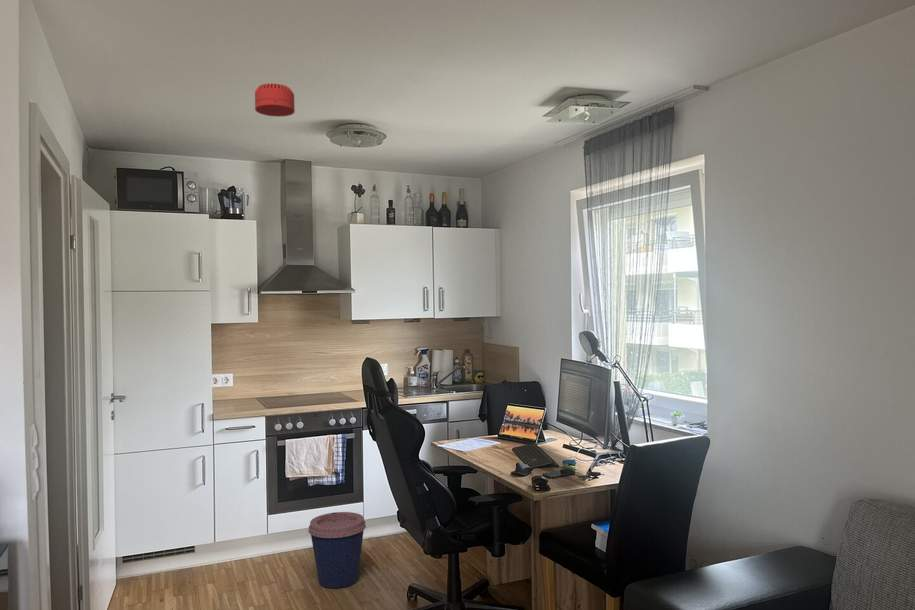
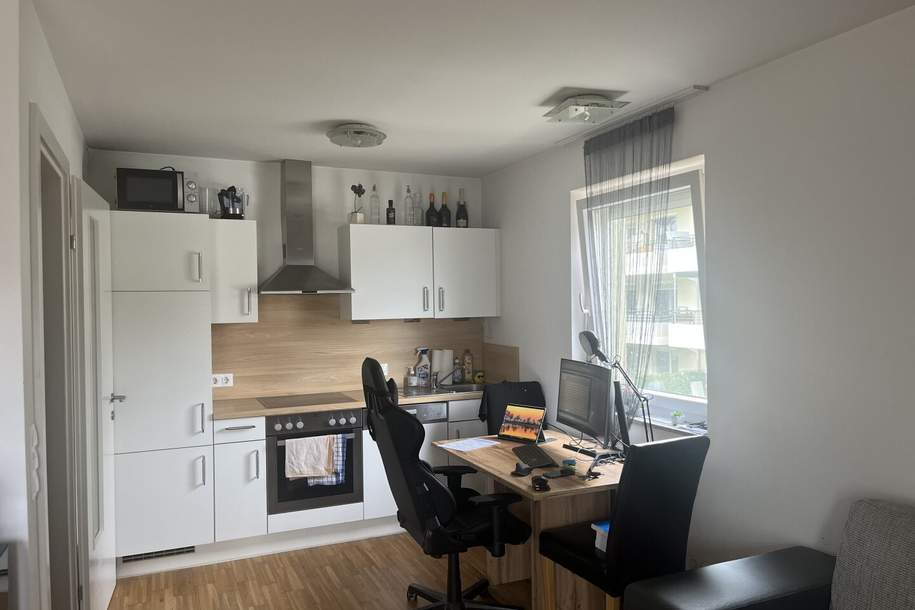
- smoke detector [254,82,296,118]
- coffee cup [308,511,367,589]
